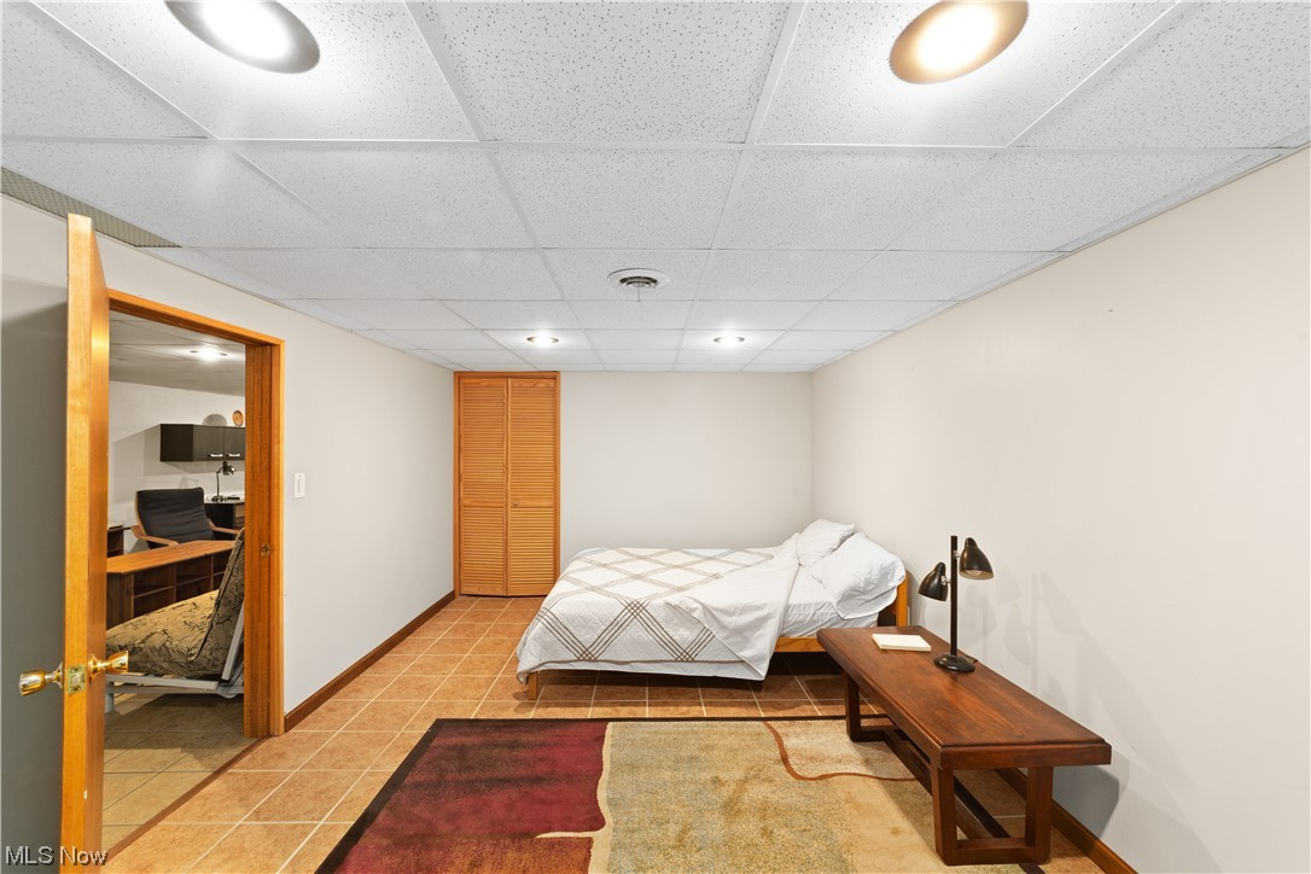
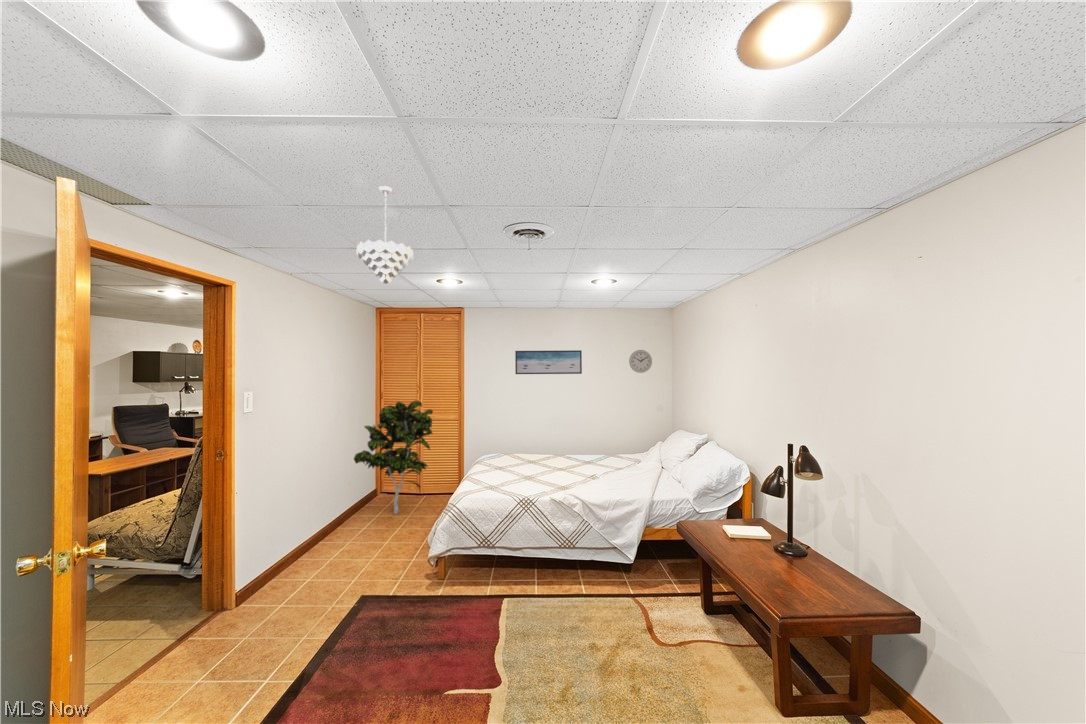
+ indoor plant [353,399,434,515]
+ pendant light [356,185,414,285]
+ wall clock [628,349,653,374]
+ wall art [514,349,583,375]
